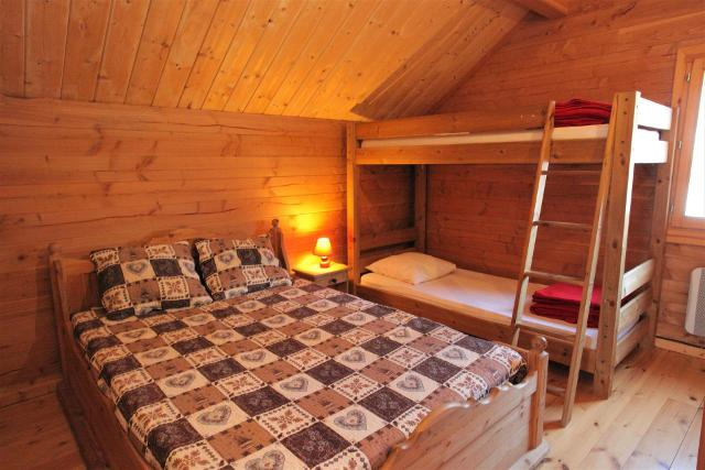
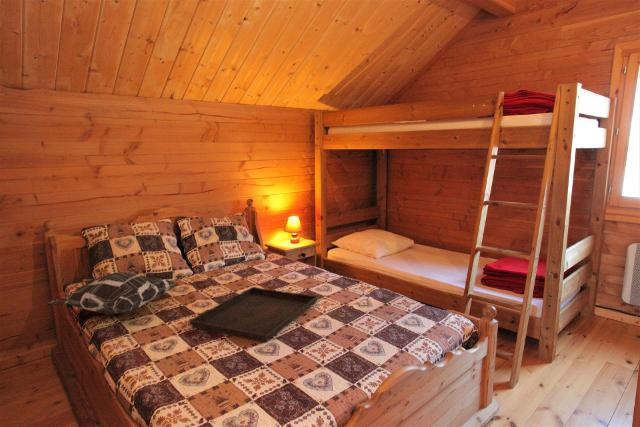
+ serving tray [189,286,318,343]
+ decorative pillow [44,272,180,315]
